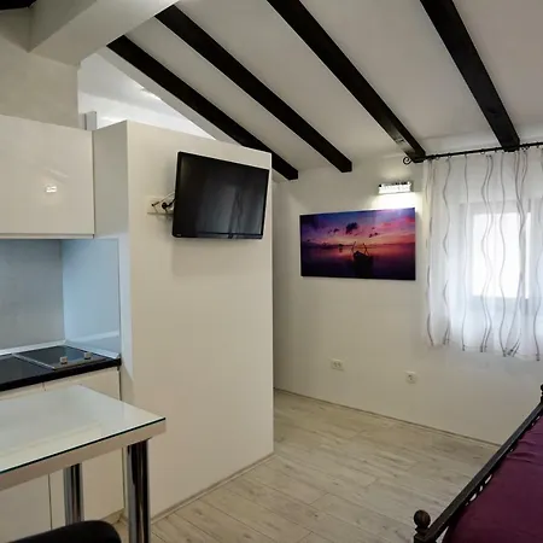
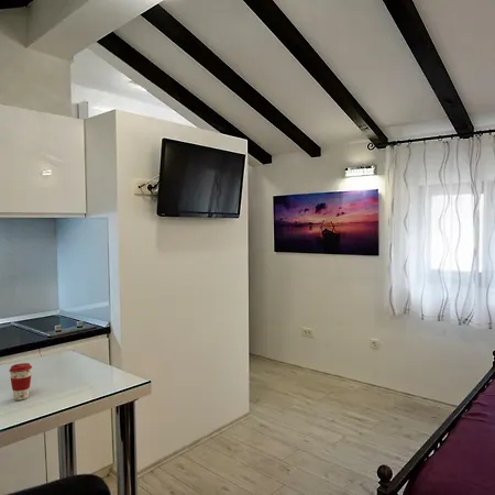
+ coffee cup [8,362,33,402]
